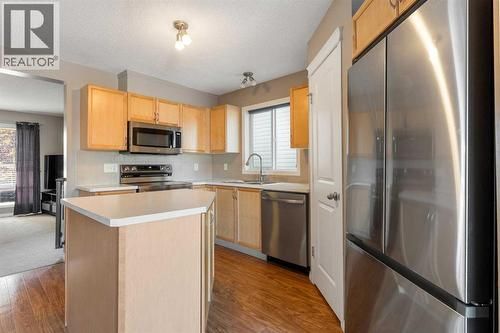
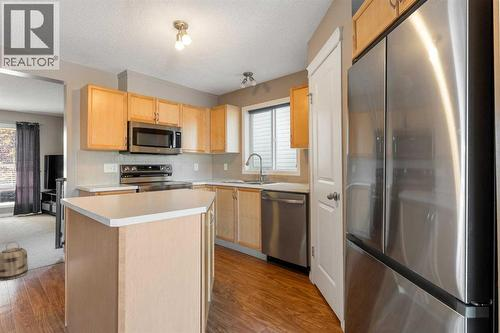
+ basket [0,241,29,281]
